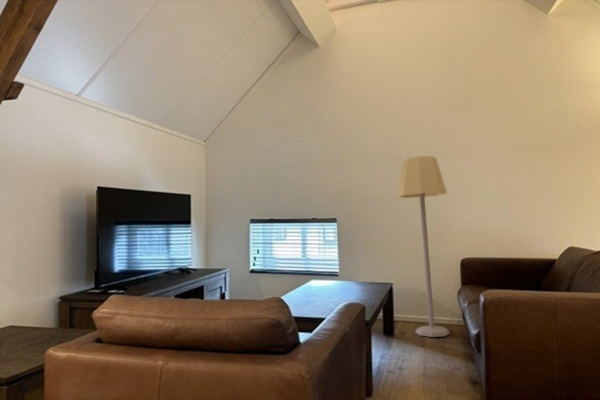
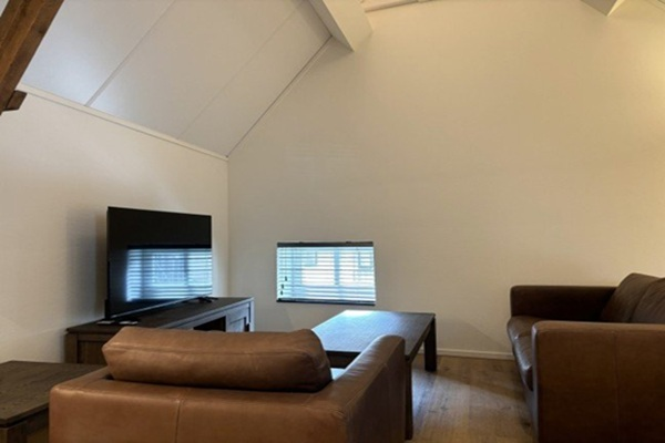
- lamp [396,155,451,338]
